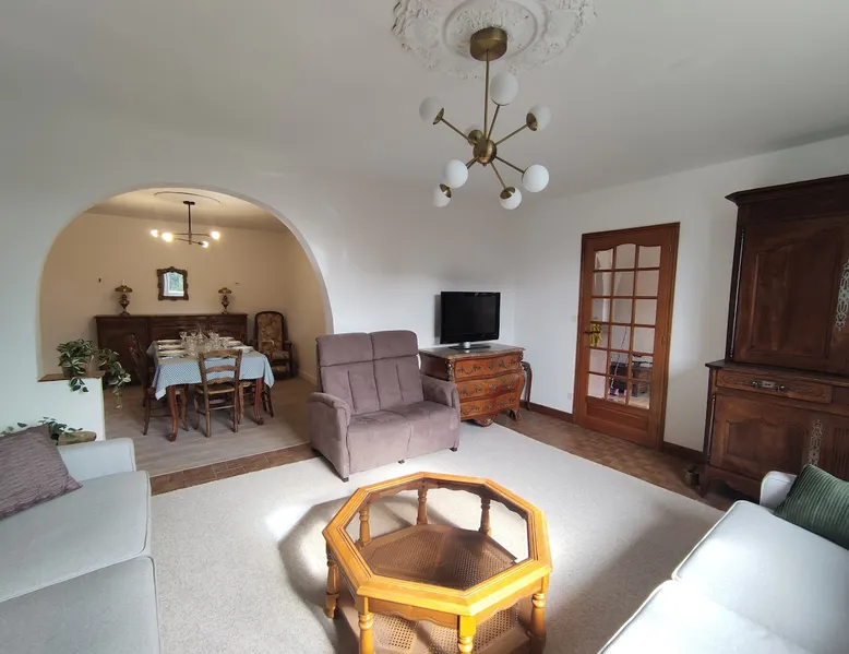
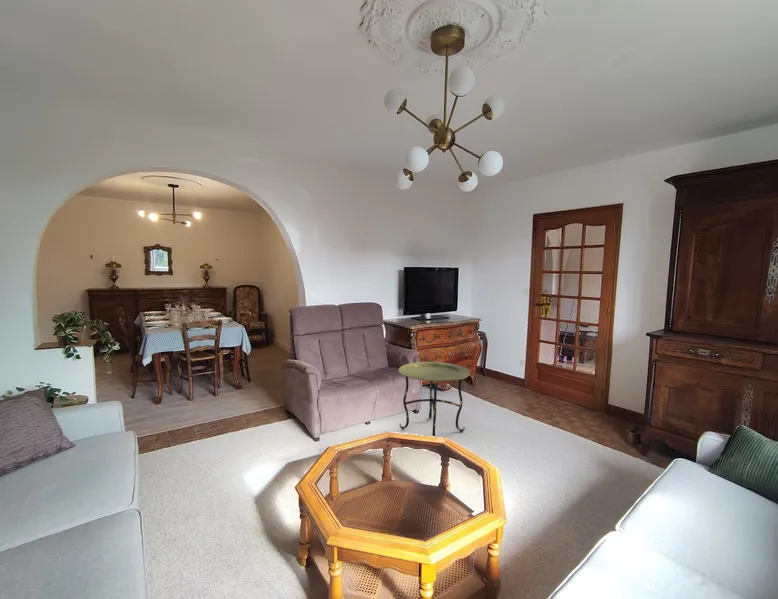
+ side table [398,361,471,437]
